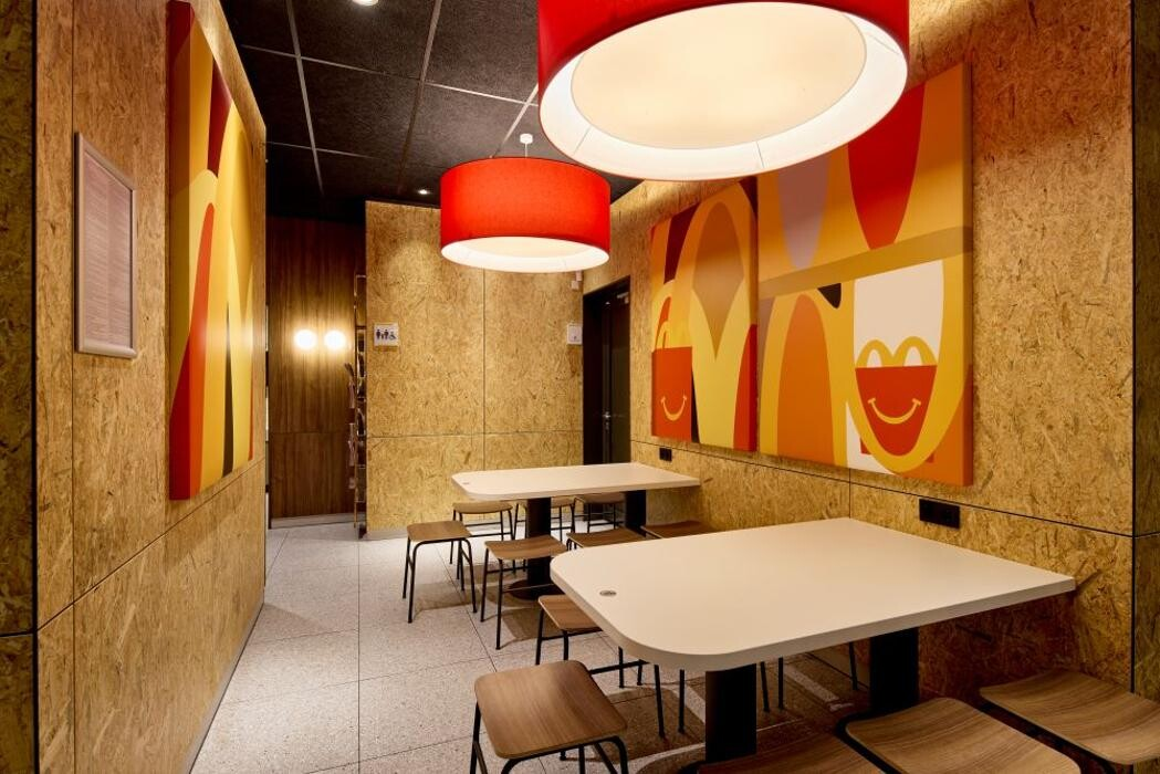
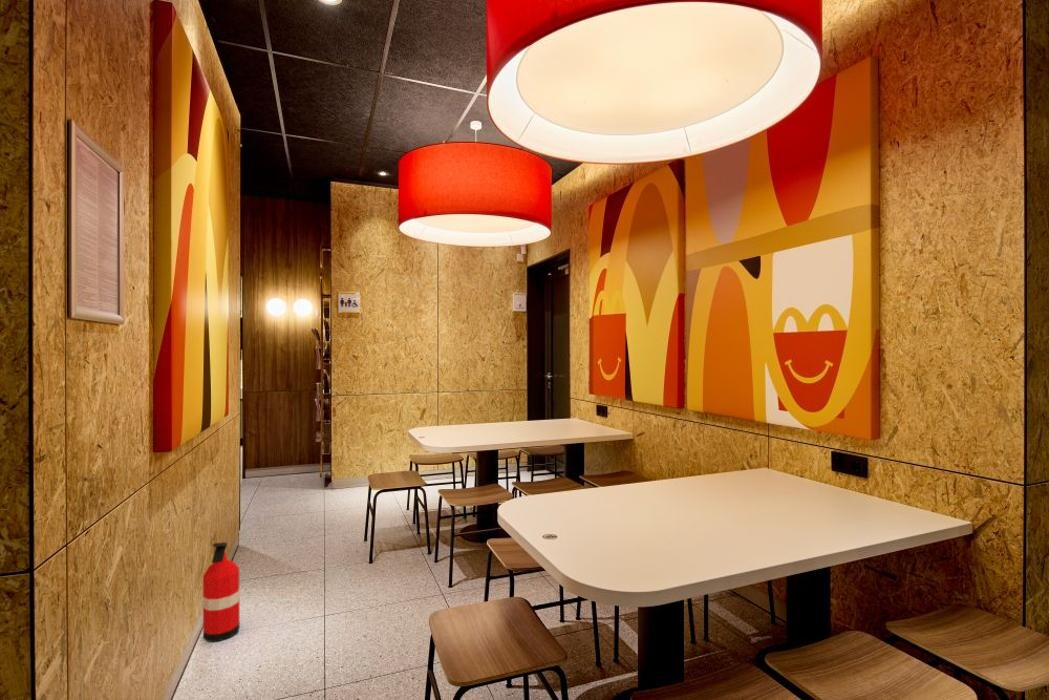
+ fire extinguisher [202,541,241,643]
